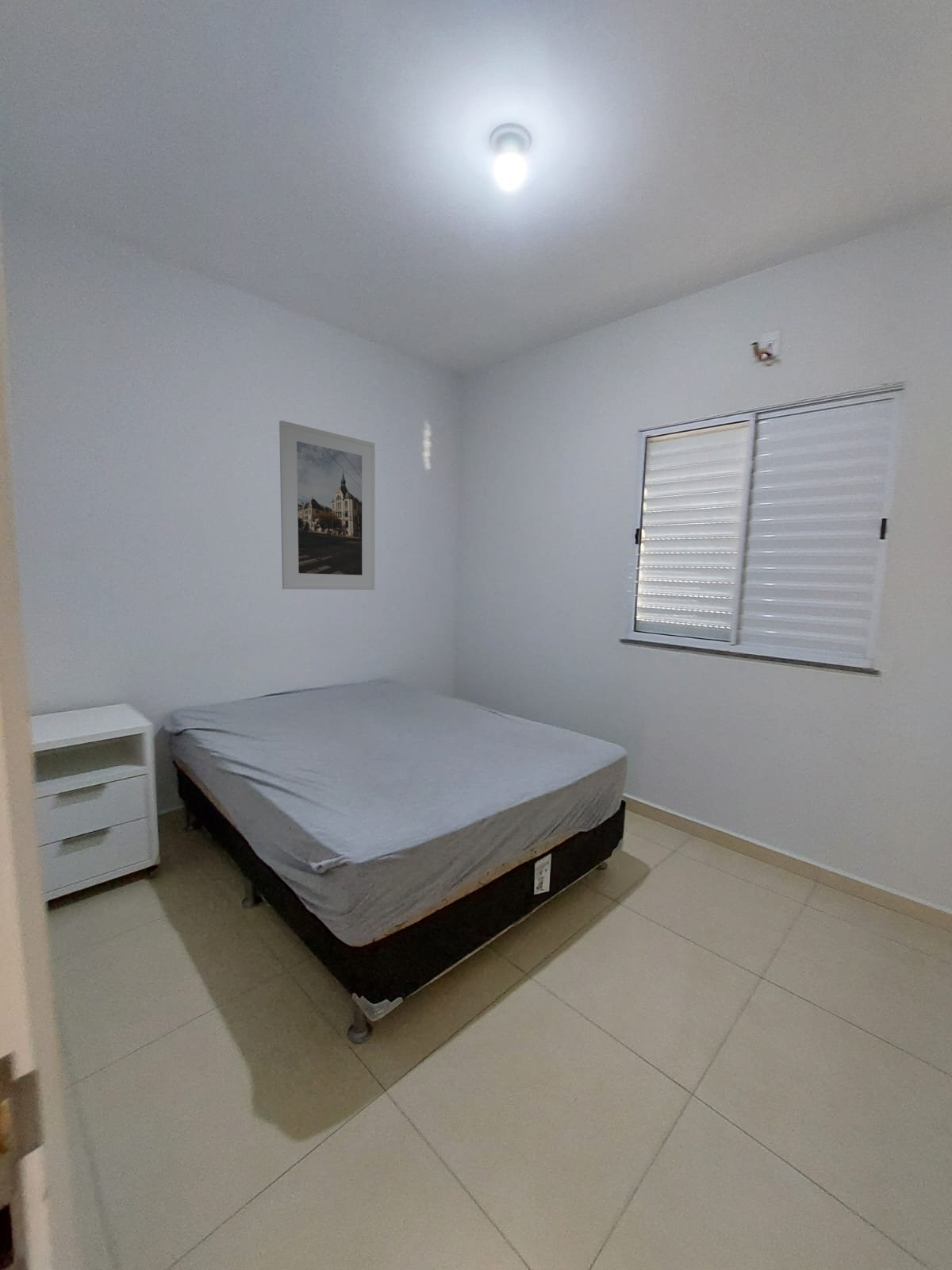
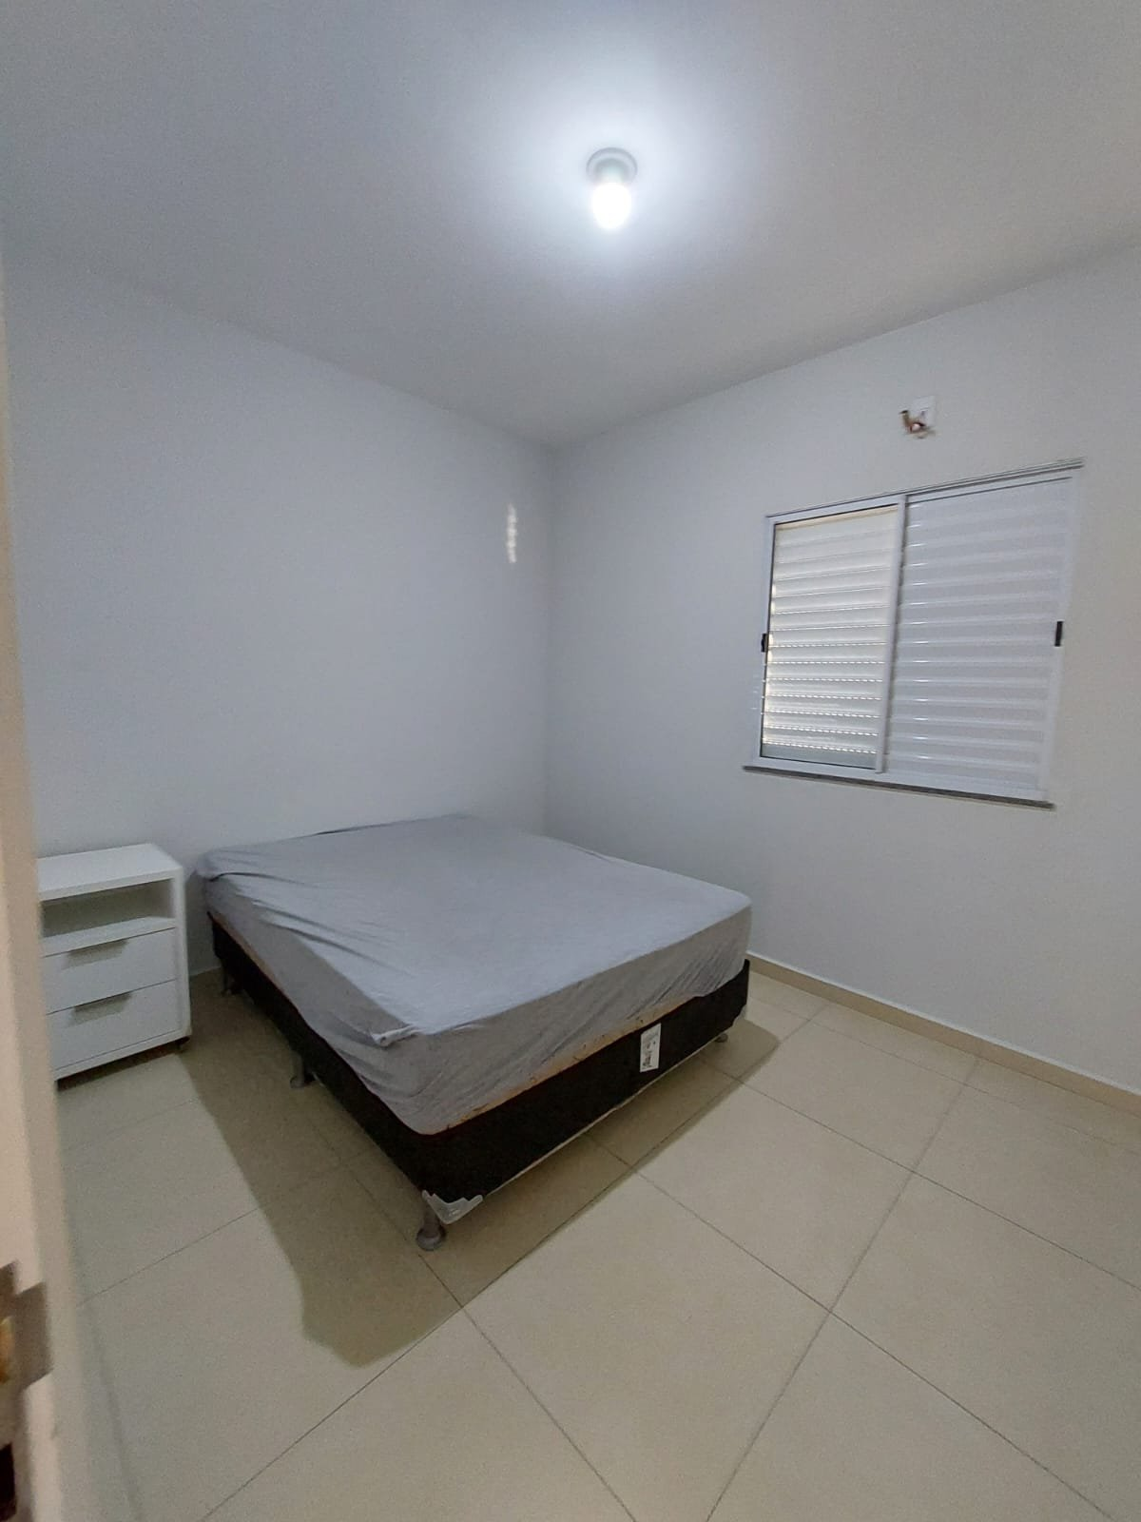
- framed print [278,420,375,591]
